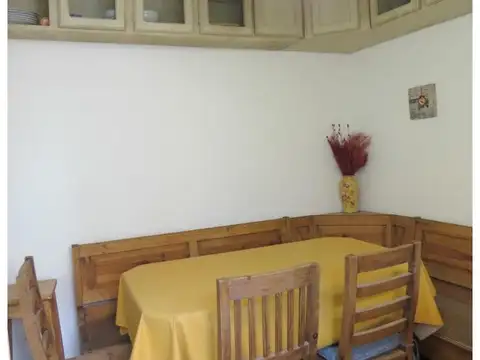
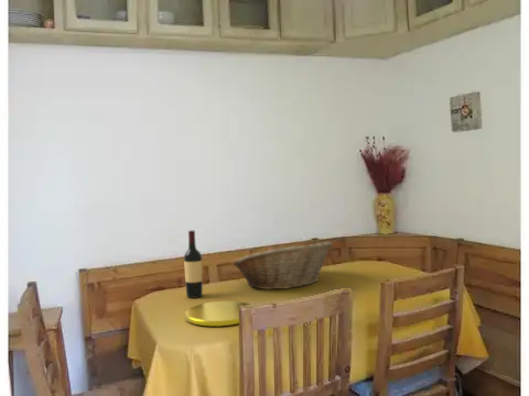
+ wine bottle [183,230,204,299]
+ plate [184,300,251,327]
+ fruit basket [231,241,334,290]
